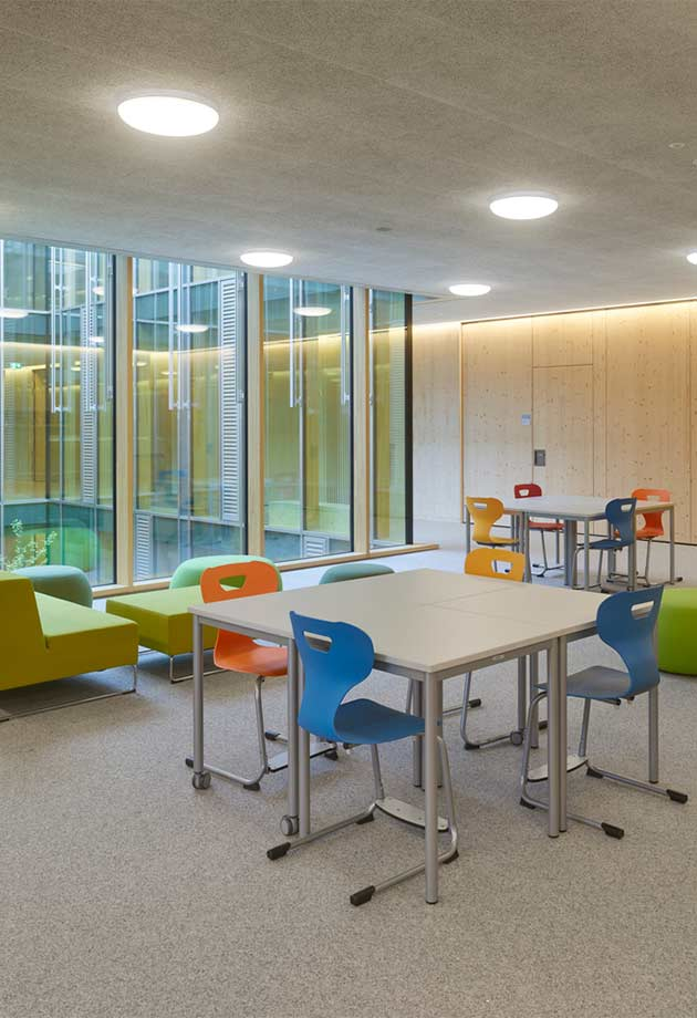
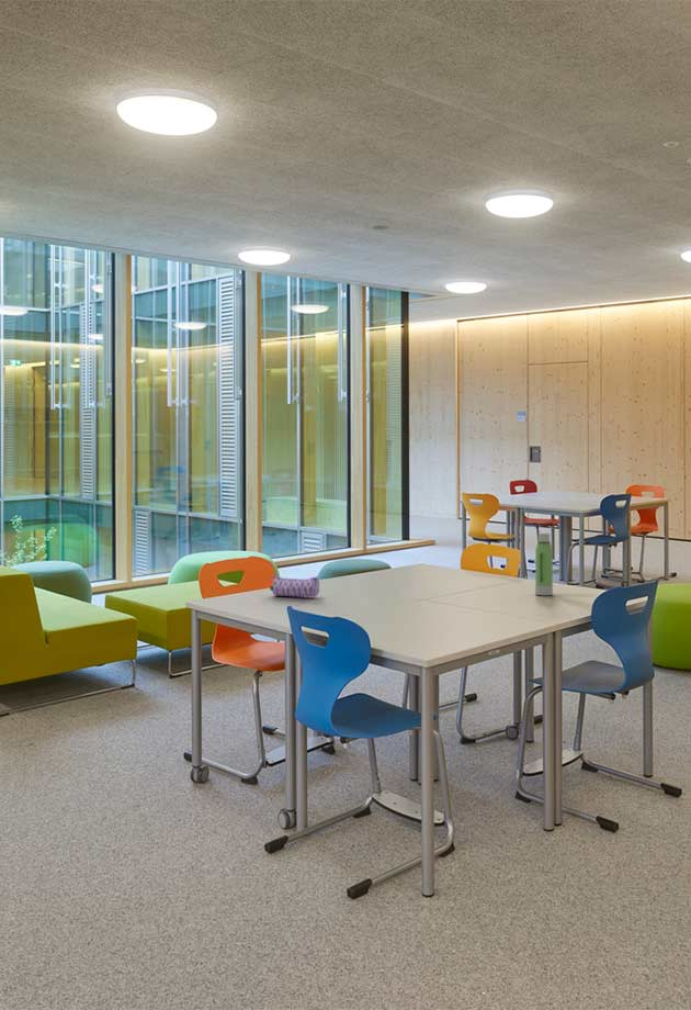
+ pencil case [269,574,320,597]
+ water bottle [534,532,554,596]
